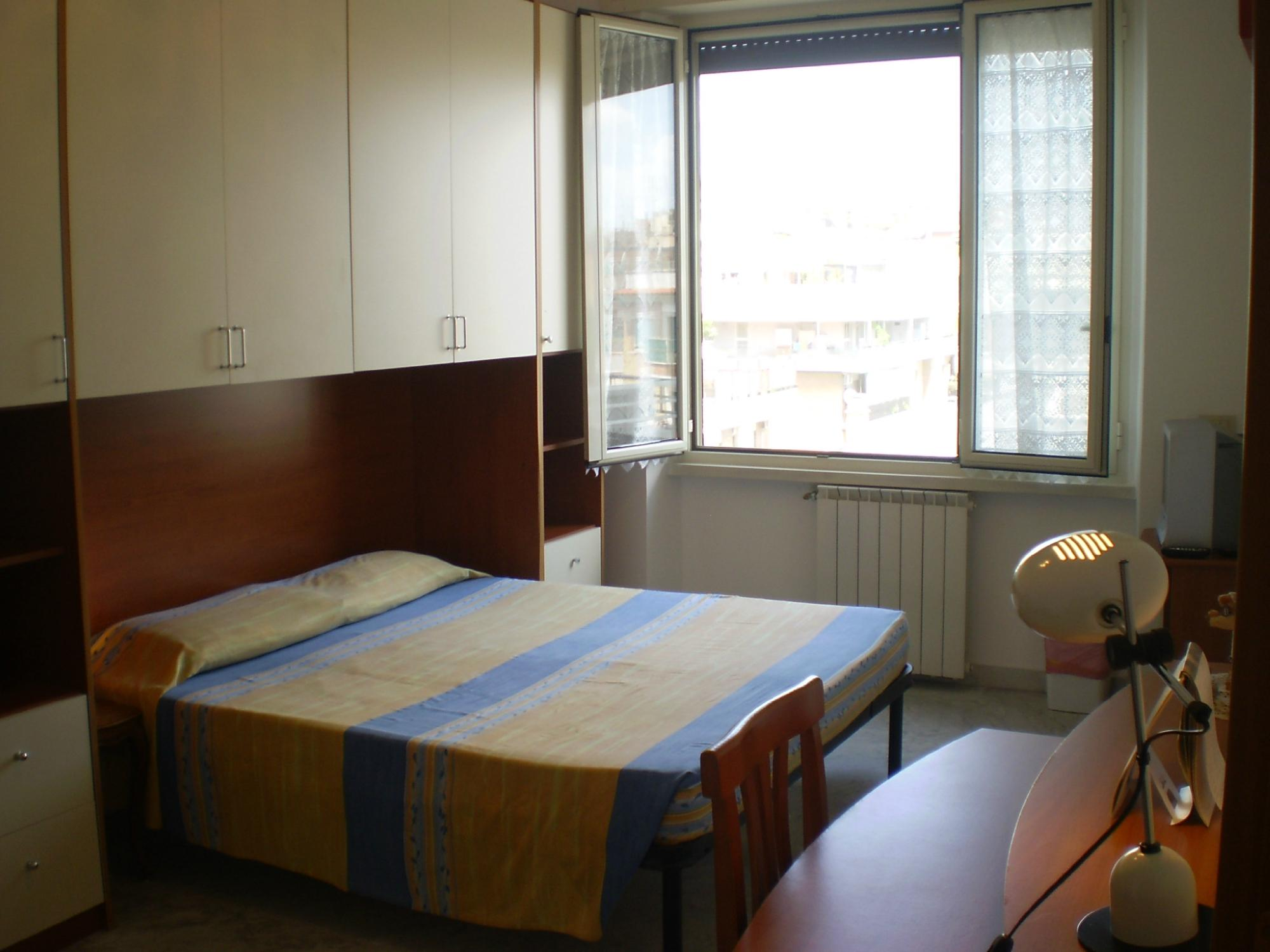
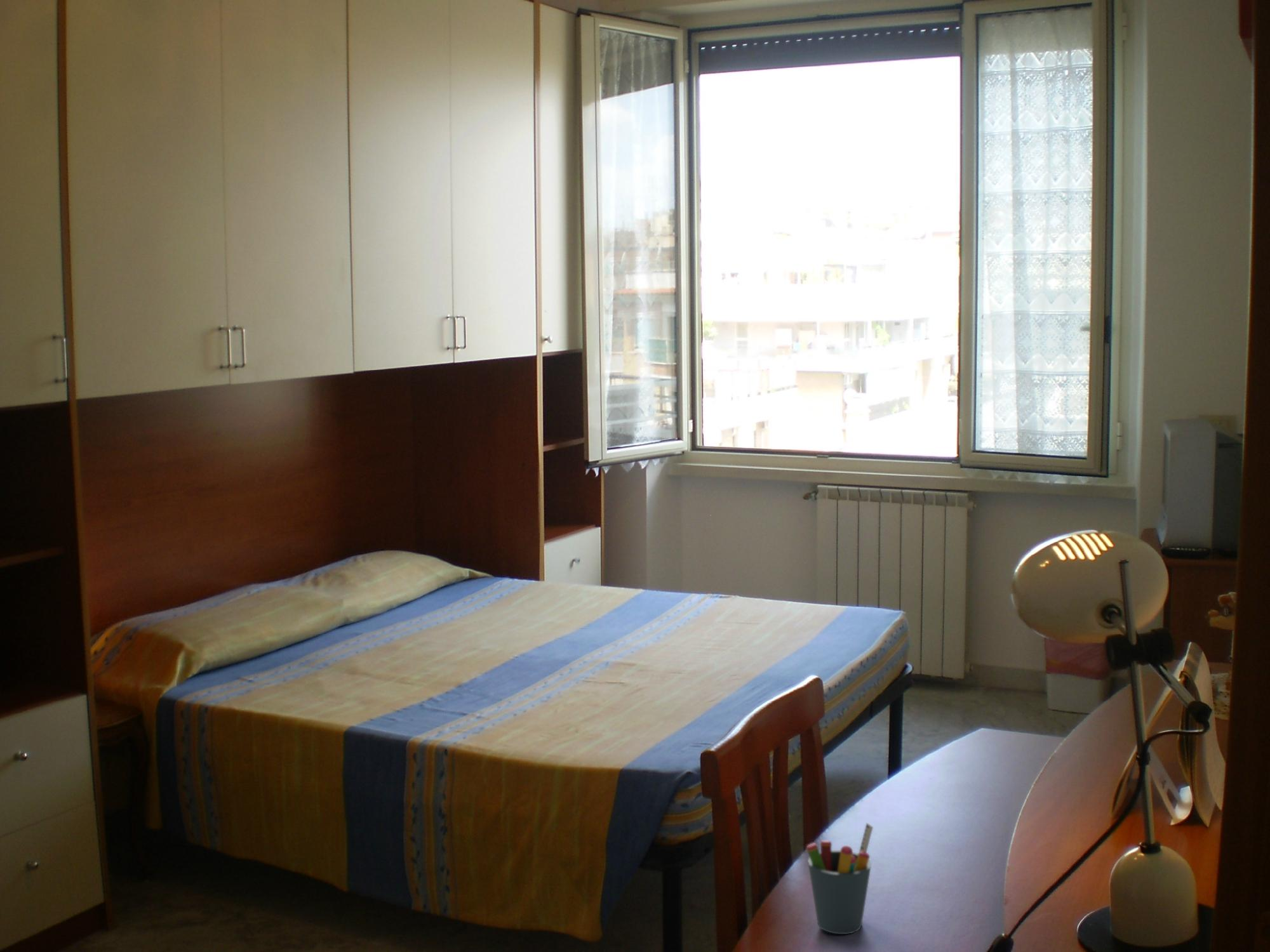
+ pen holder [806,822,874,935]
